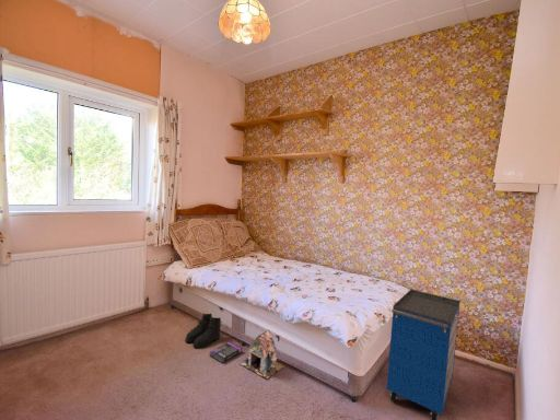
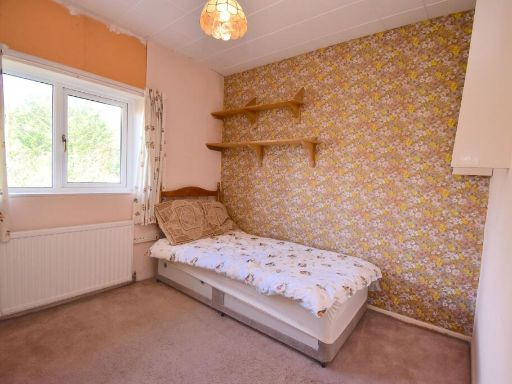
- toy house [238,329,285,380]
- box [209,341,243,364]
- boots [184,312,222,349]
- cabinet [385,289,462,420]
